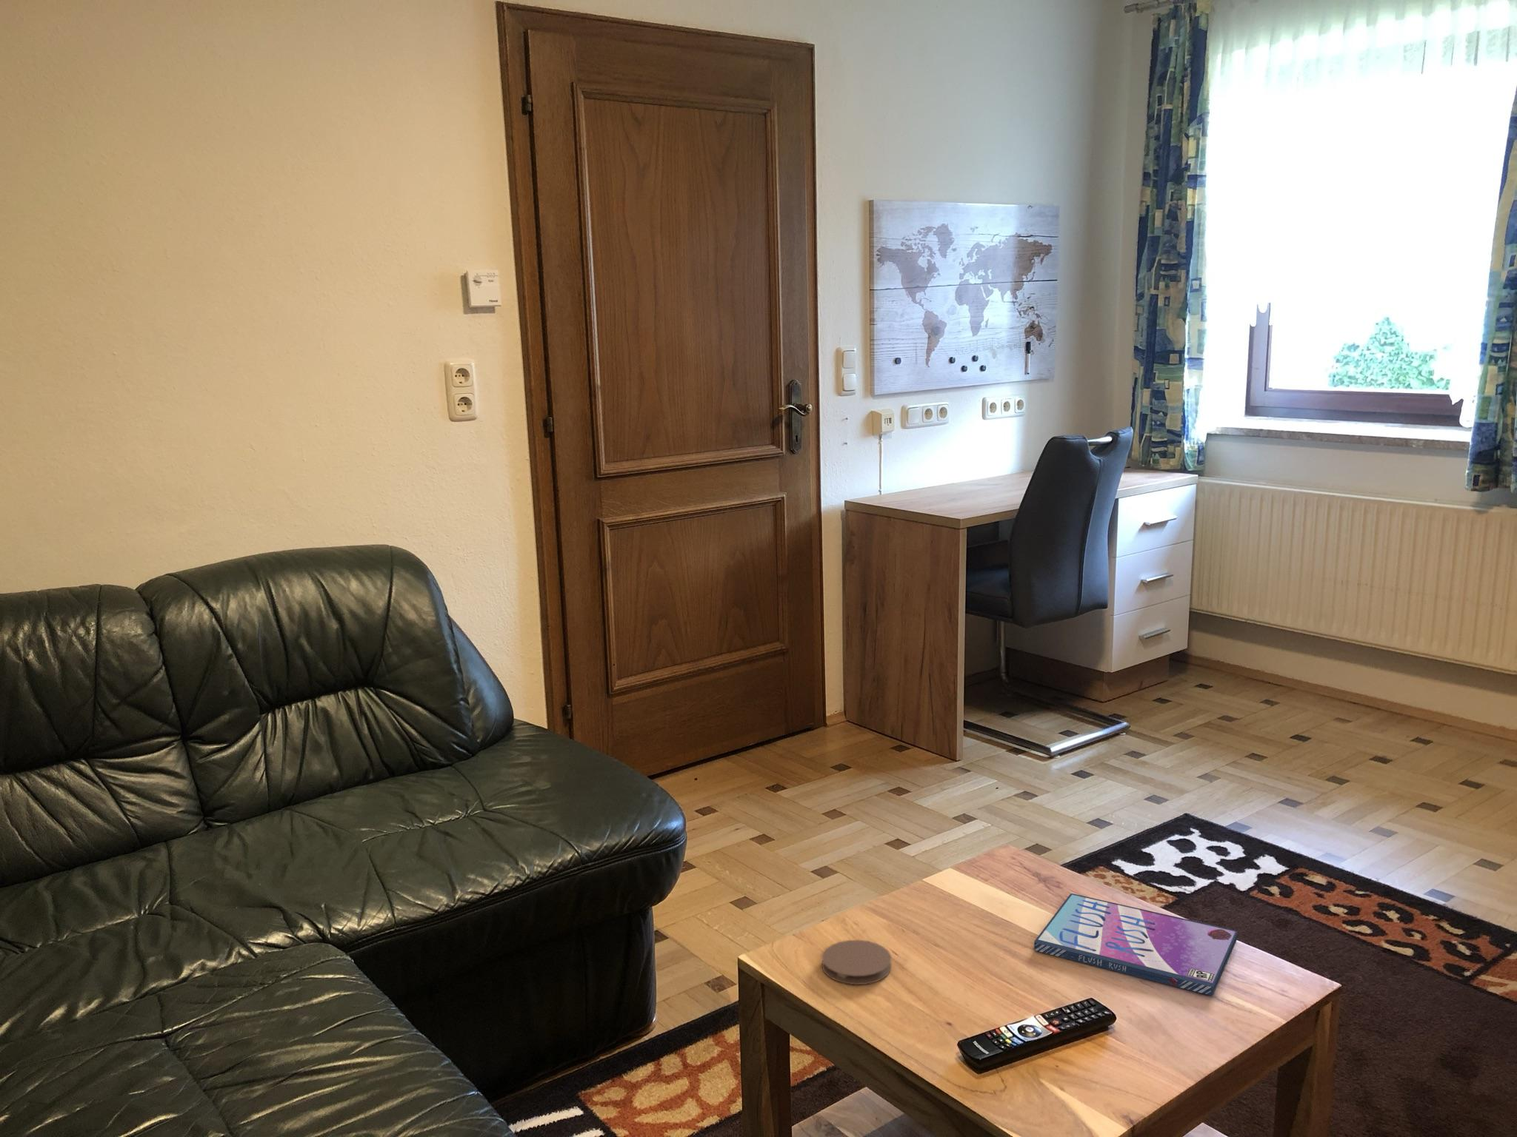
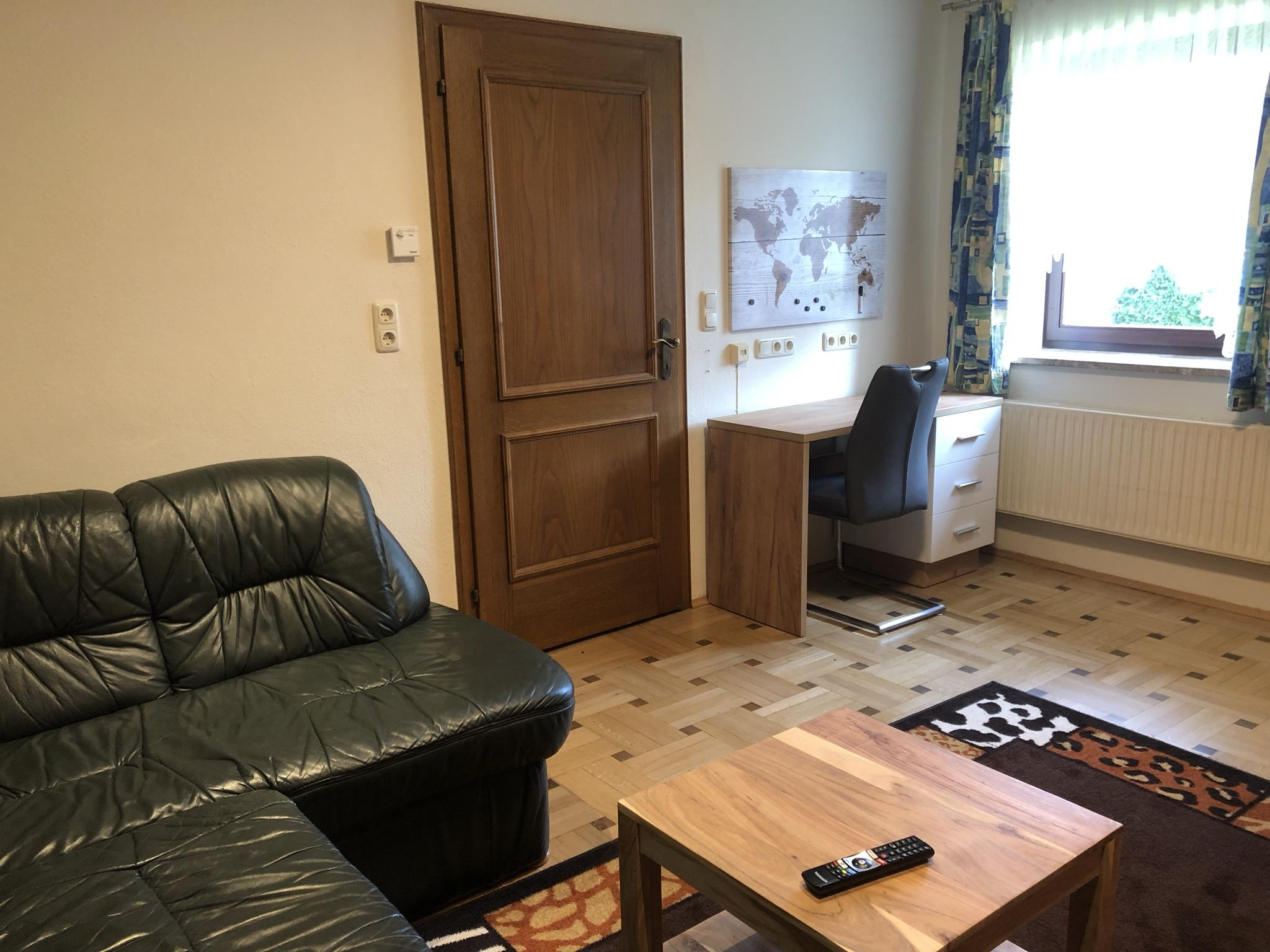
- coaster [822,940,892,985]
- video game case [1033,892,1237,996]
